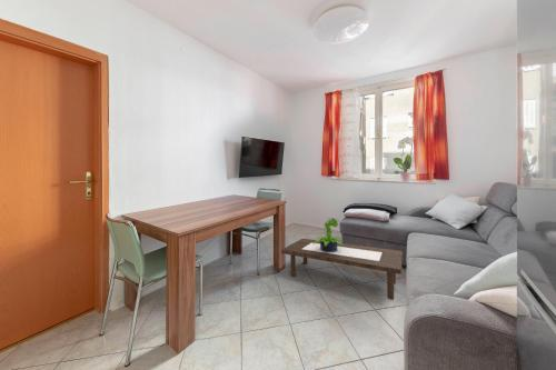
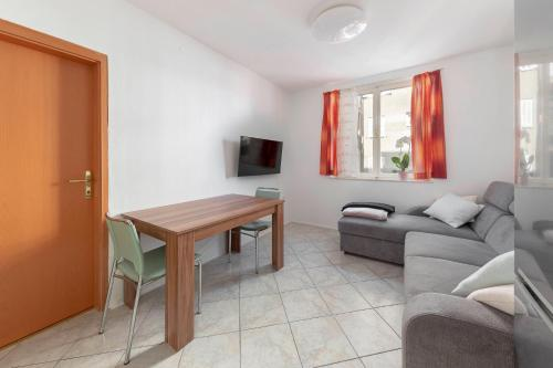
- coffee table [280,238,404,301]
- potted plant [314,217,344,252]
